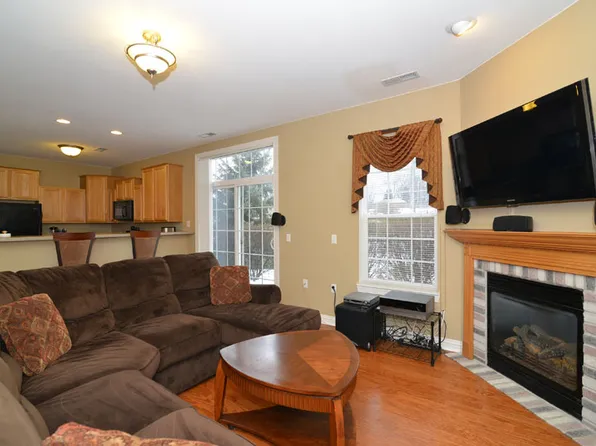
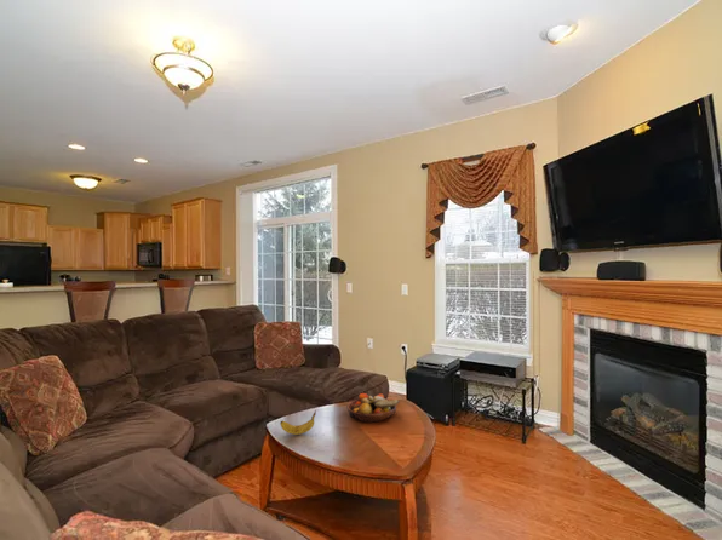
+ banana [279,409,317,436]
+ fruit bowl [345,392,401,423]
